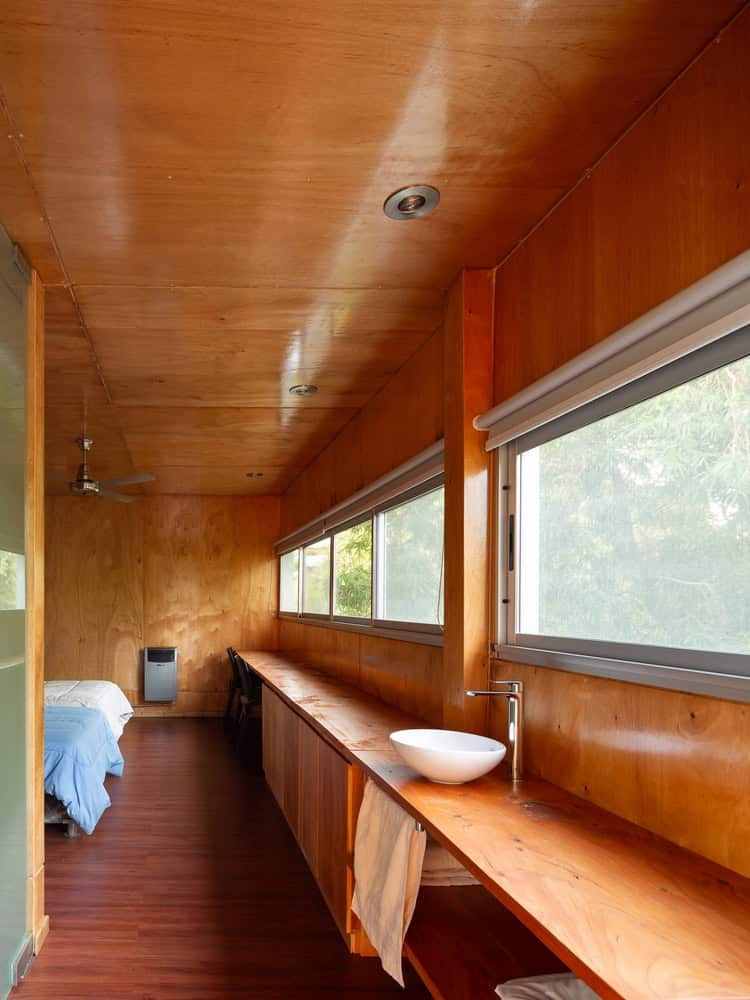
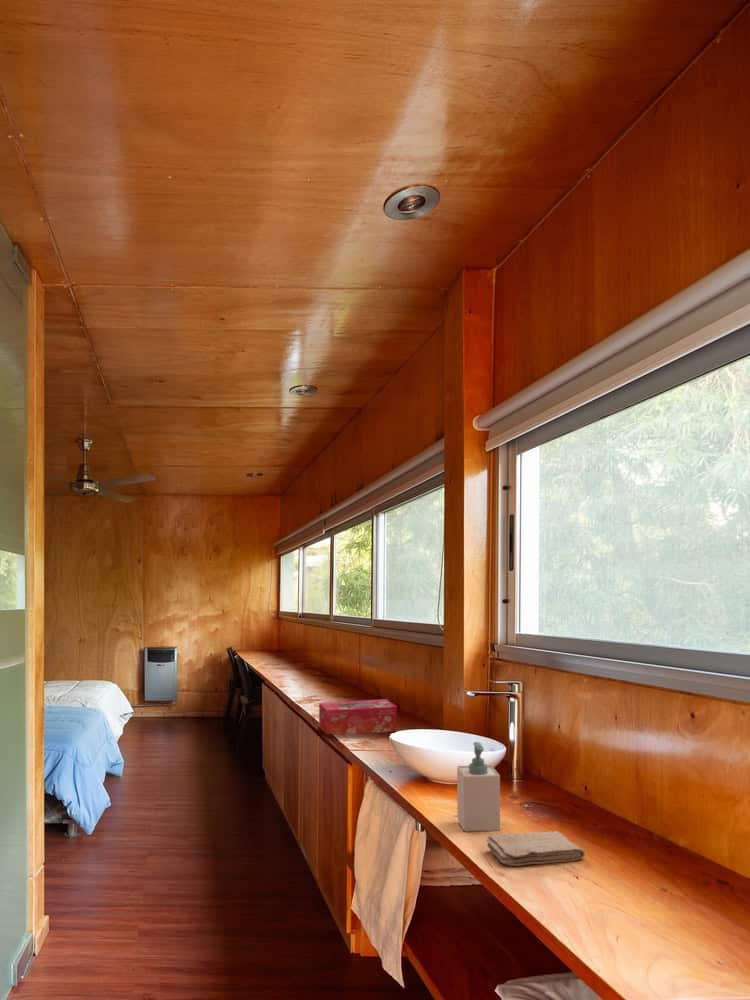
+ tissue box [318,698,398,735]
+ soap bottle [456,741,501,833]
+ washcloth [486,830,586,867]
